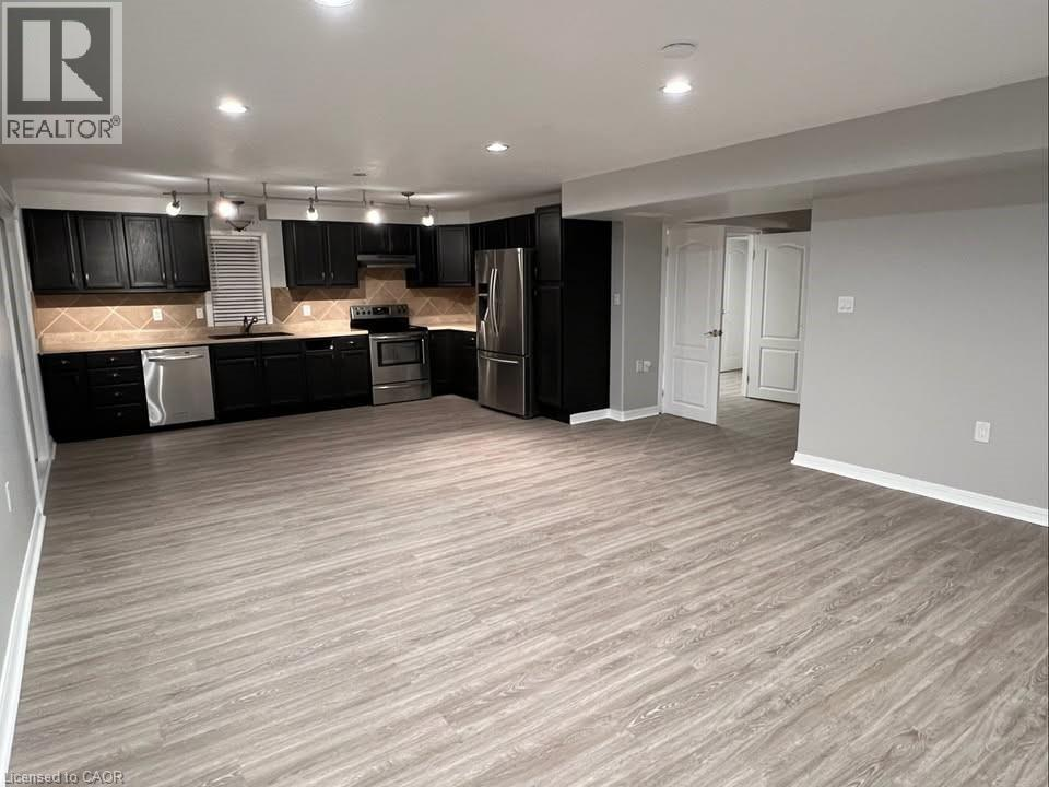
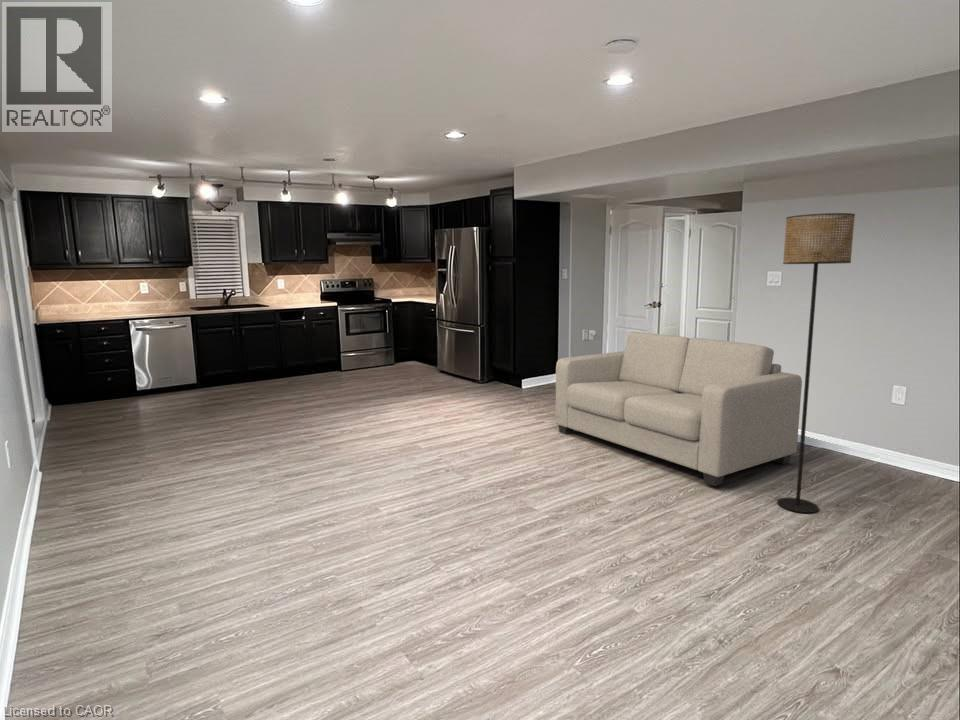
+ sofa [554,331,803,487]
+ floor lamp [776,212,856,514]
